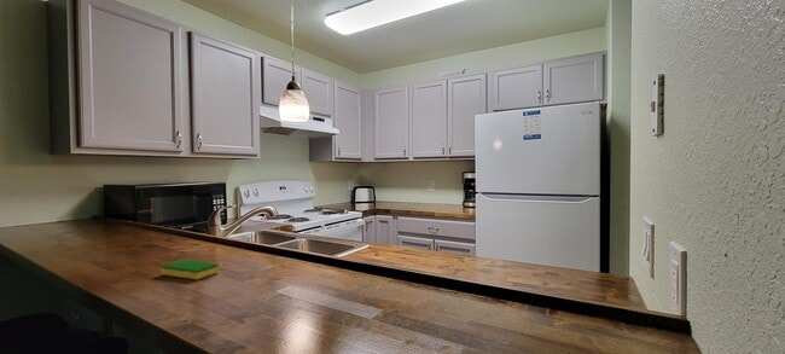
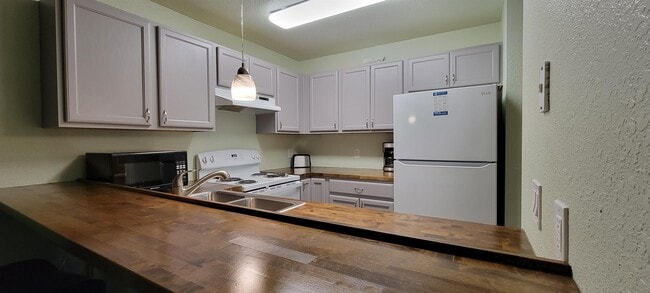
- dish sponge [159,259,220,280]
